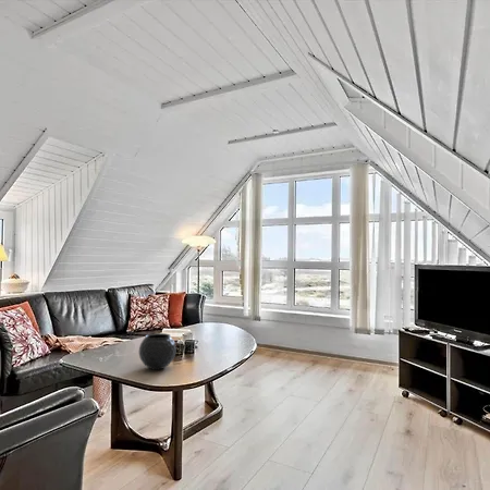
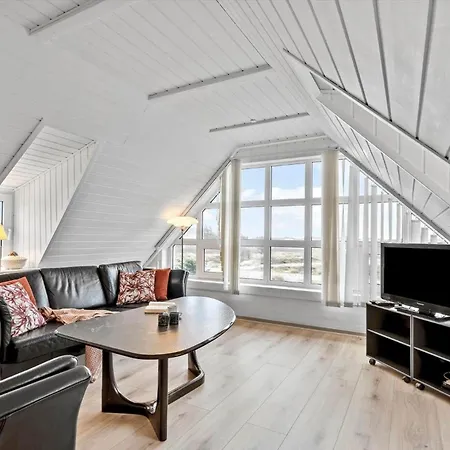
- speaker [138,332,176,371]
